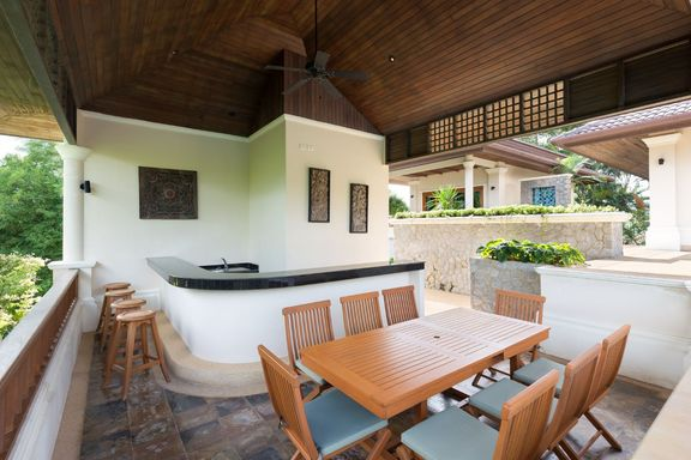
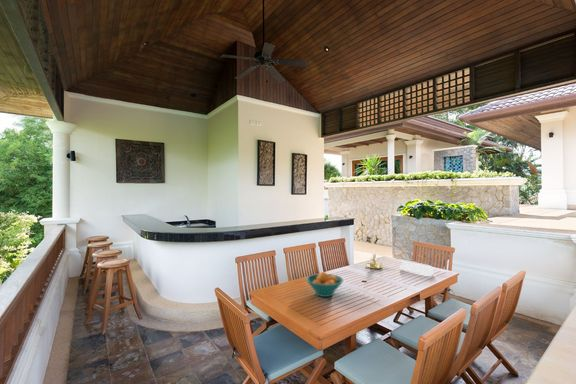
+ candle holder [365,249,384,270]
+ fruit bowl [305,271,345,298]
+ tissue box [399,258,435,277]
